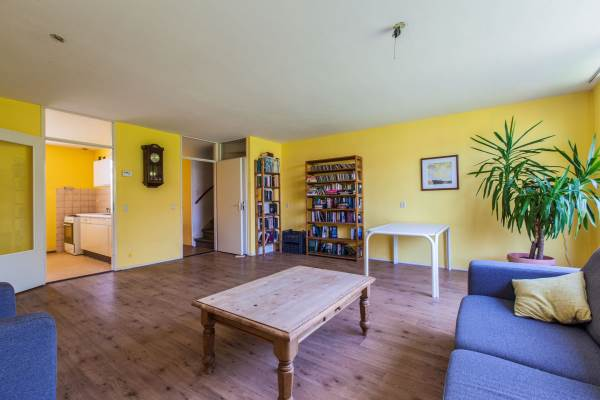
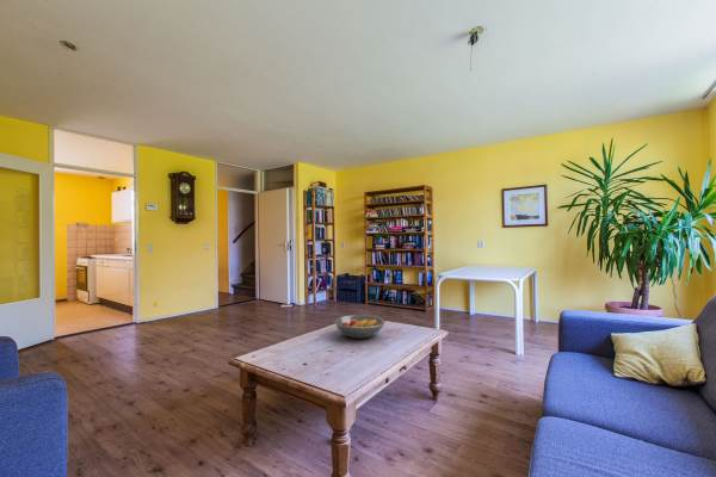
+ fruit bowl [333,314,385,340]
